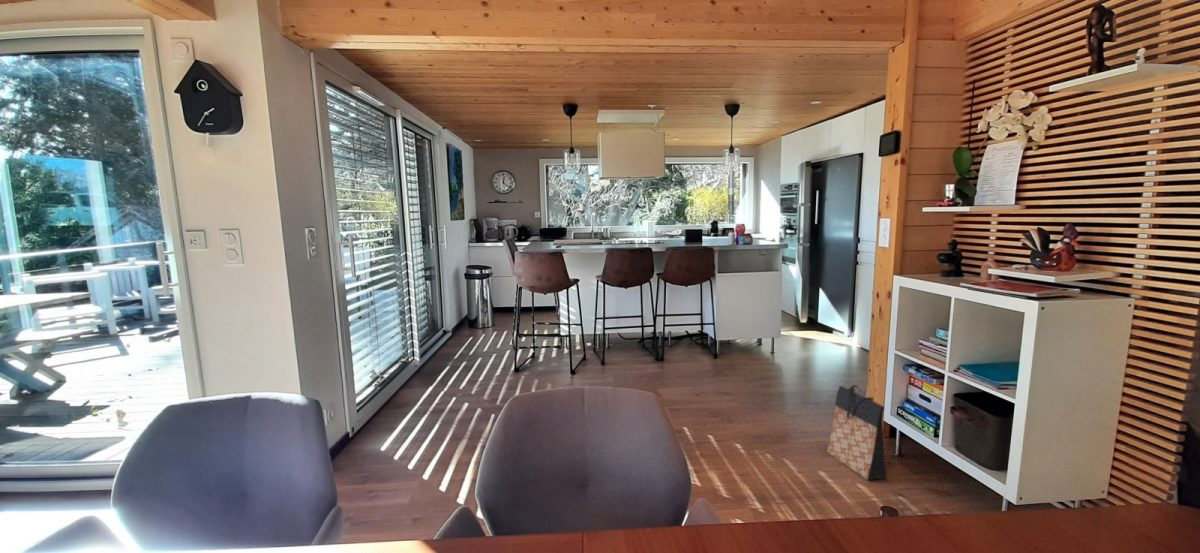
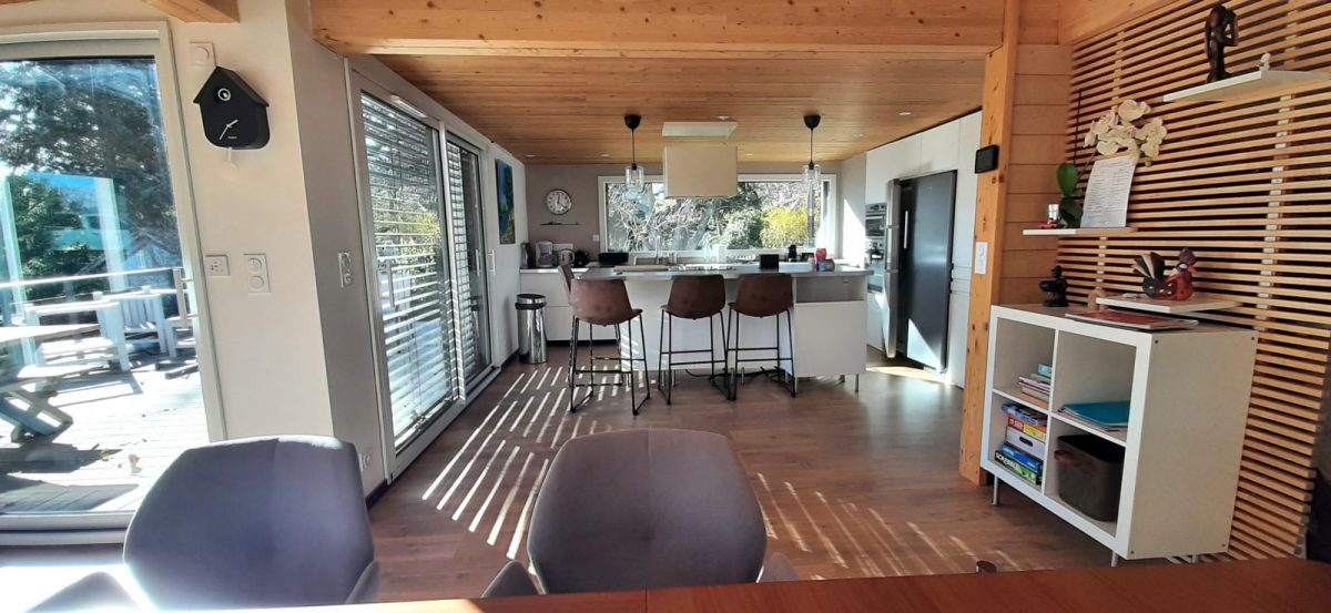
- bag [826,384,888,481]
